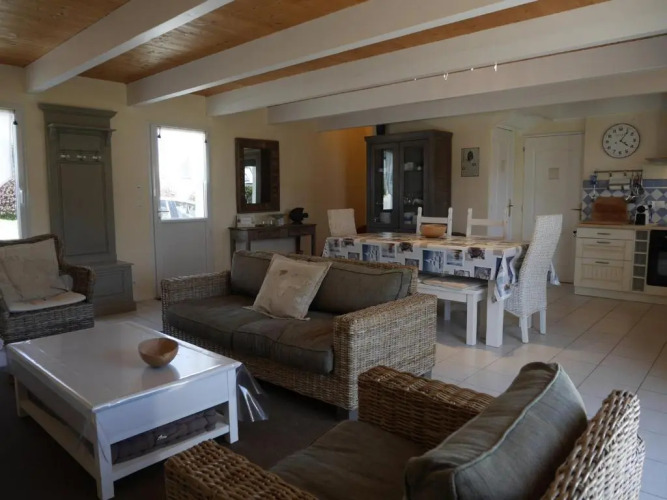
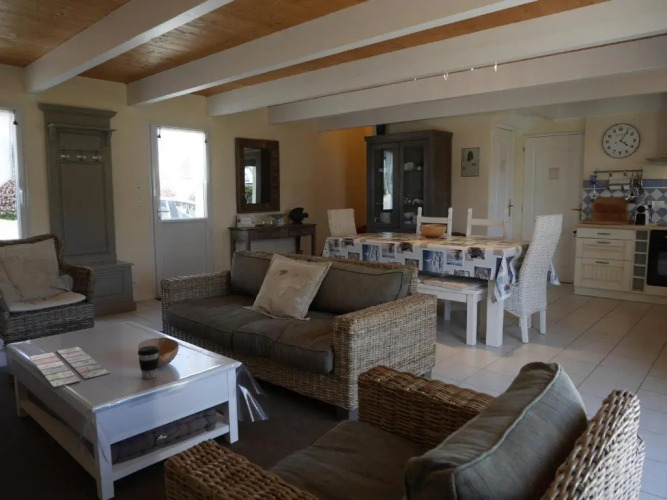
+ coffee cup [137,345,160,380]
+ magazine [28,346,111,388]
